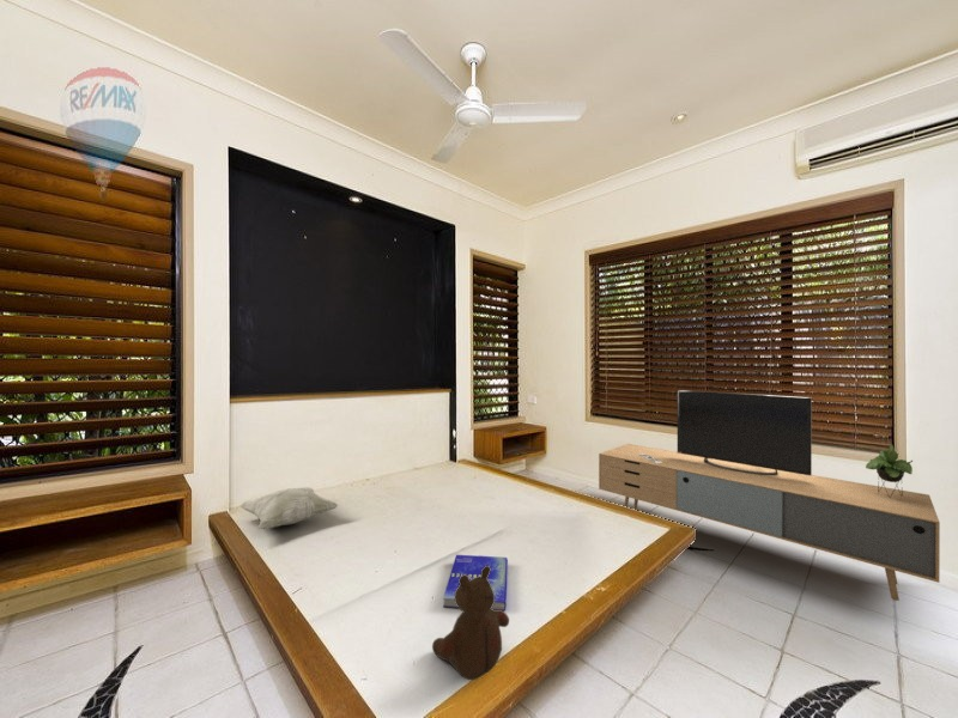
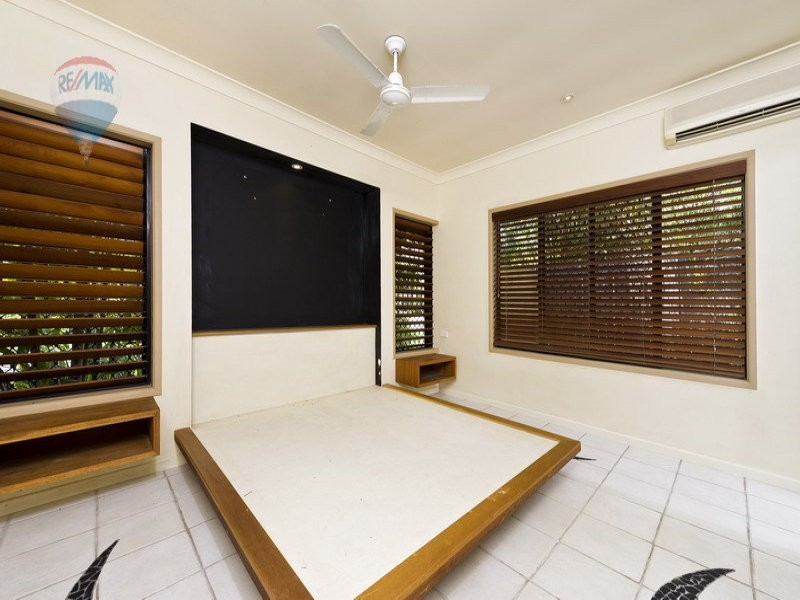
- book [442,554,509,611]
- teddy bear [431,566,510,681]
- decorative pillow [238,486,340,530]
- media console [598,389,941,602]
